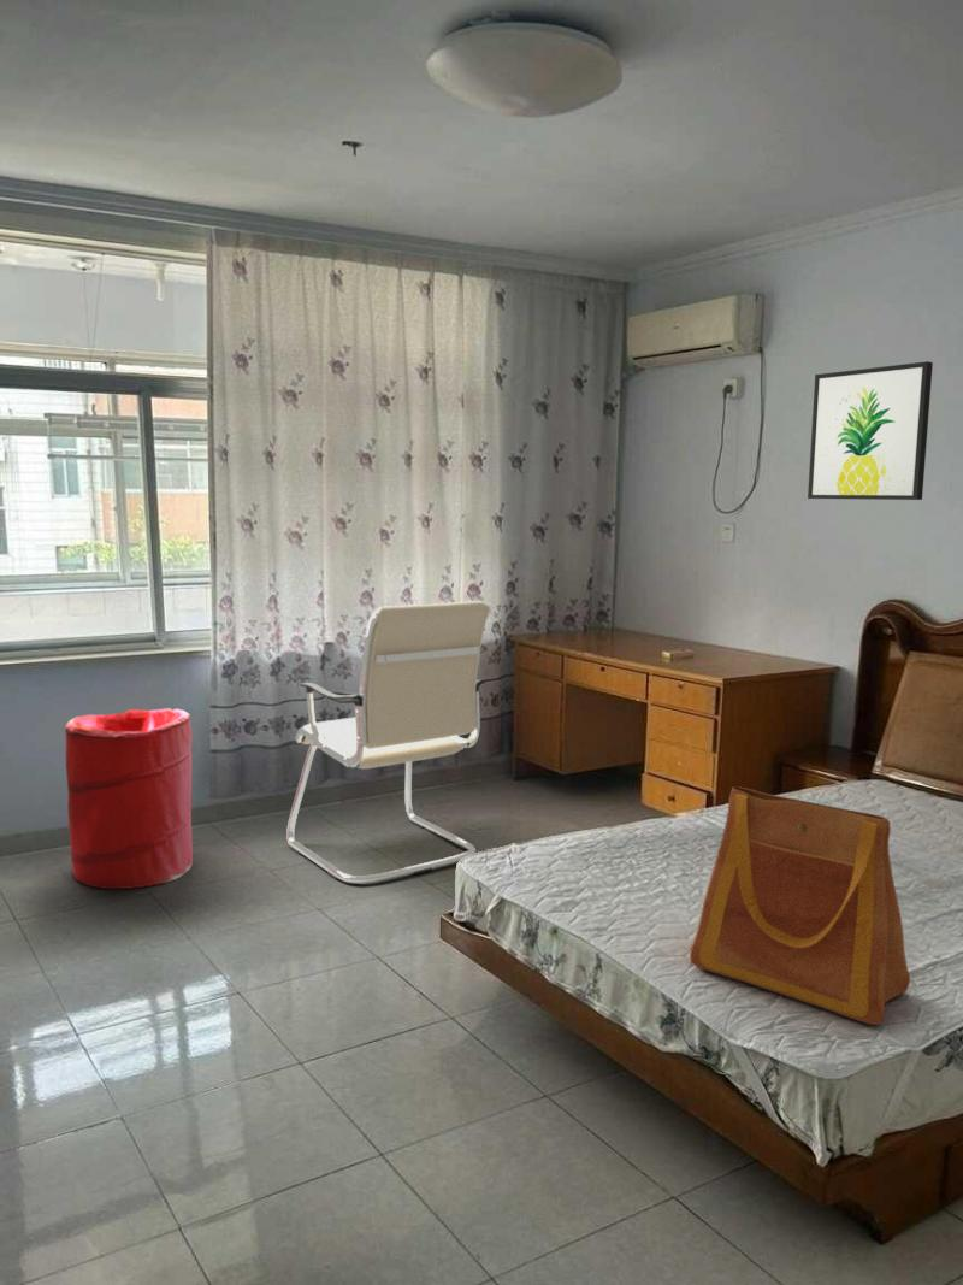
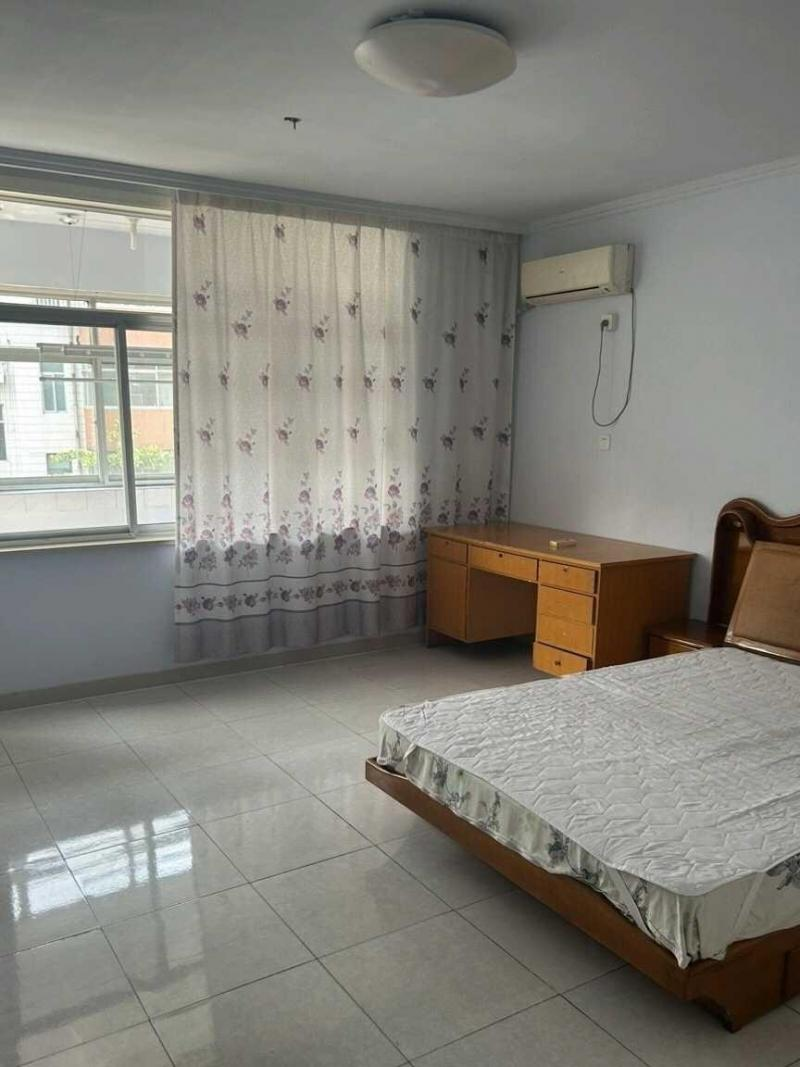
- office chair [285,600,492,885]
- tote bag [689,786,911,1026]
- laundry hamper [64,707,194,890]
- wall art [807,360,934,501]
